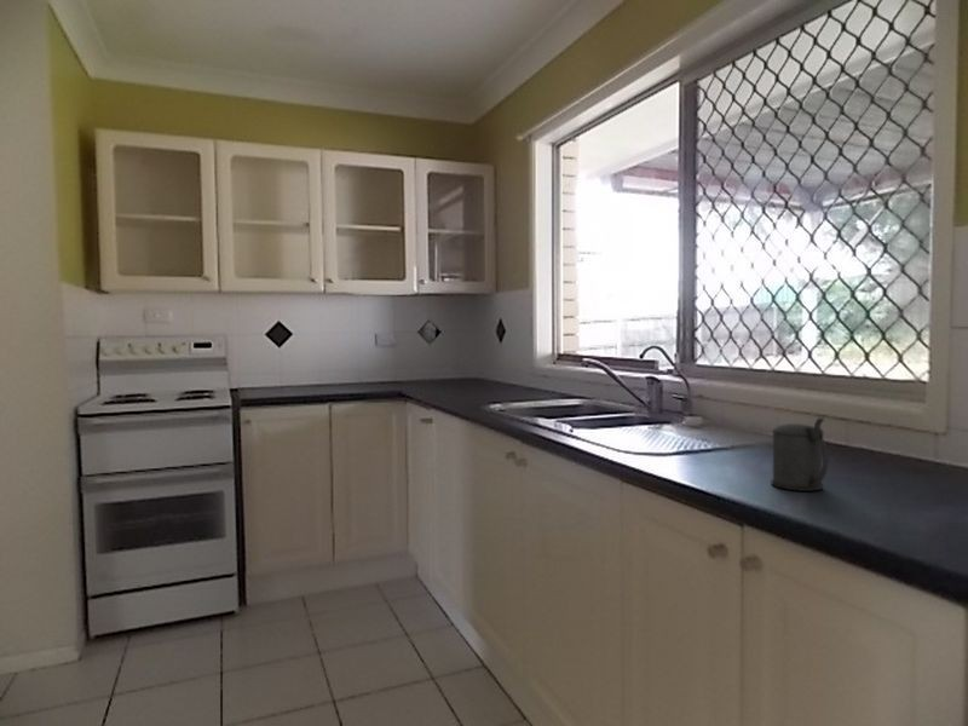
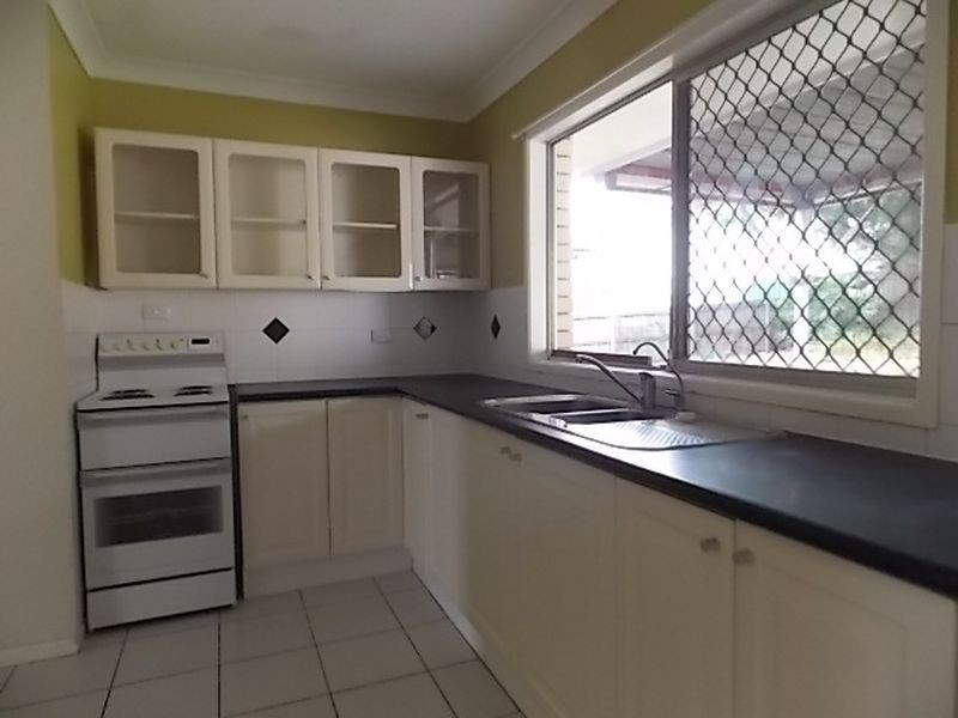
- beer stein [770,417,830,492]
